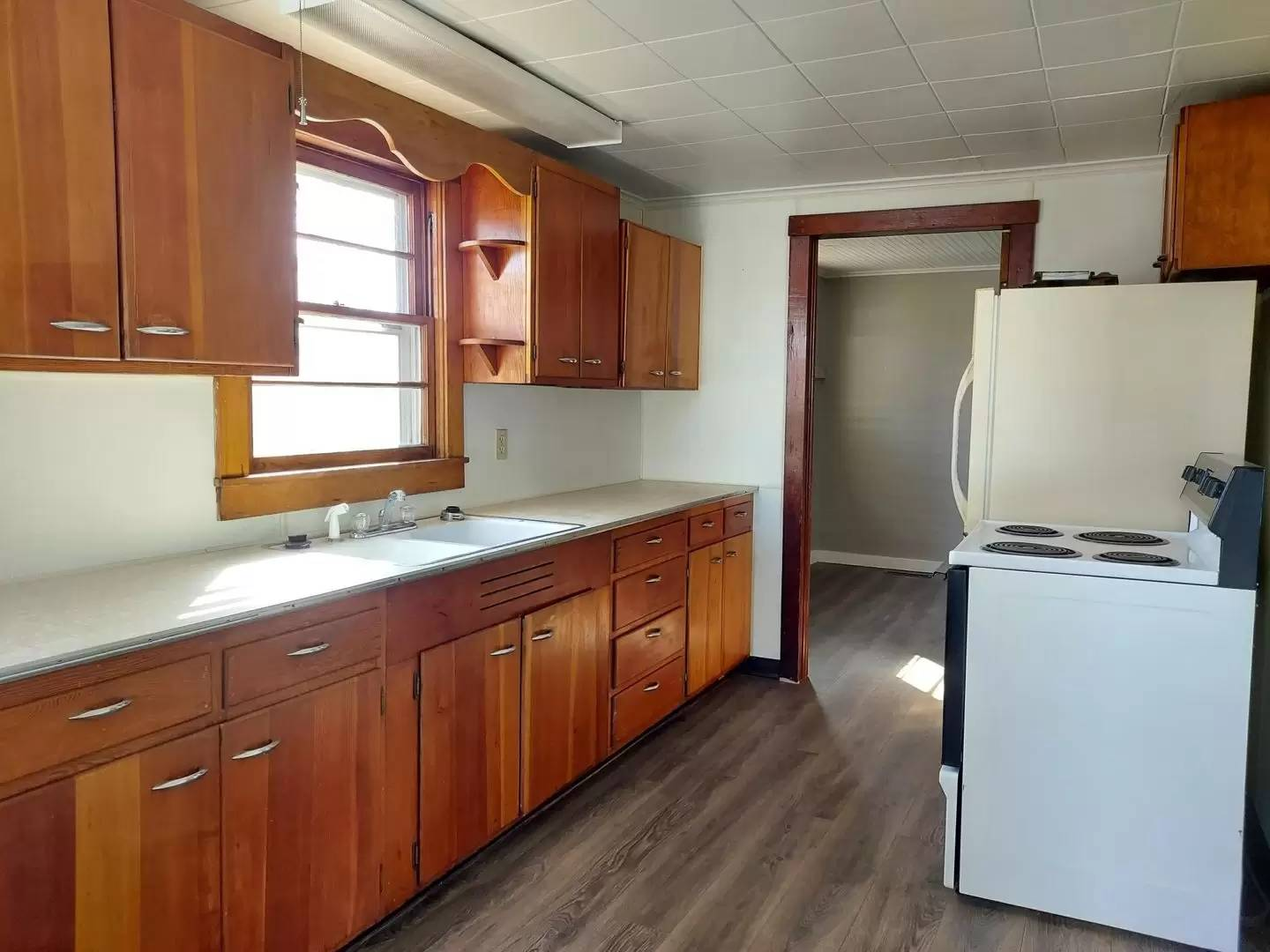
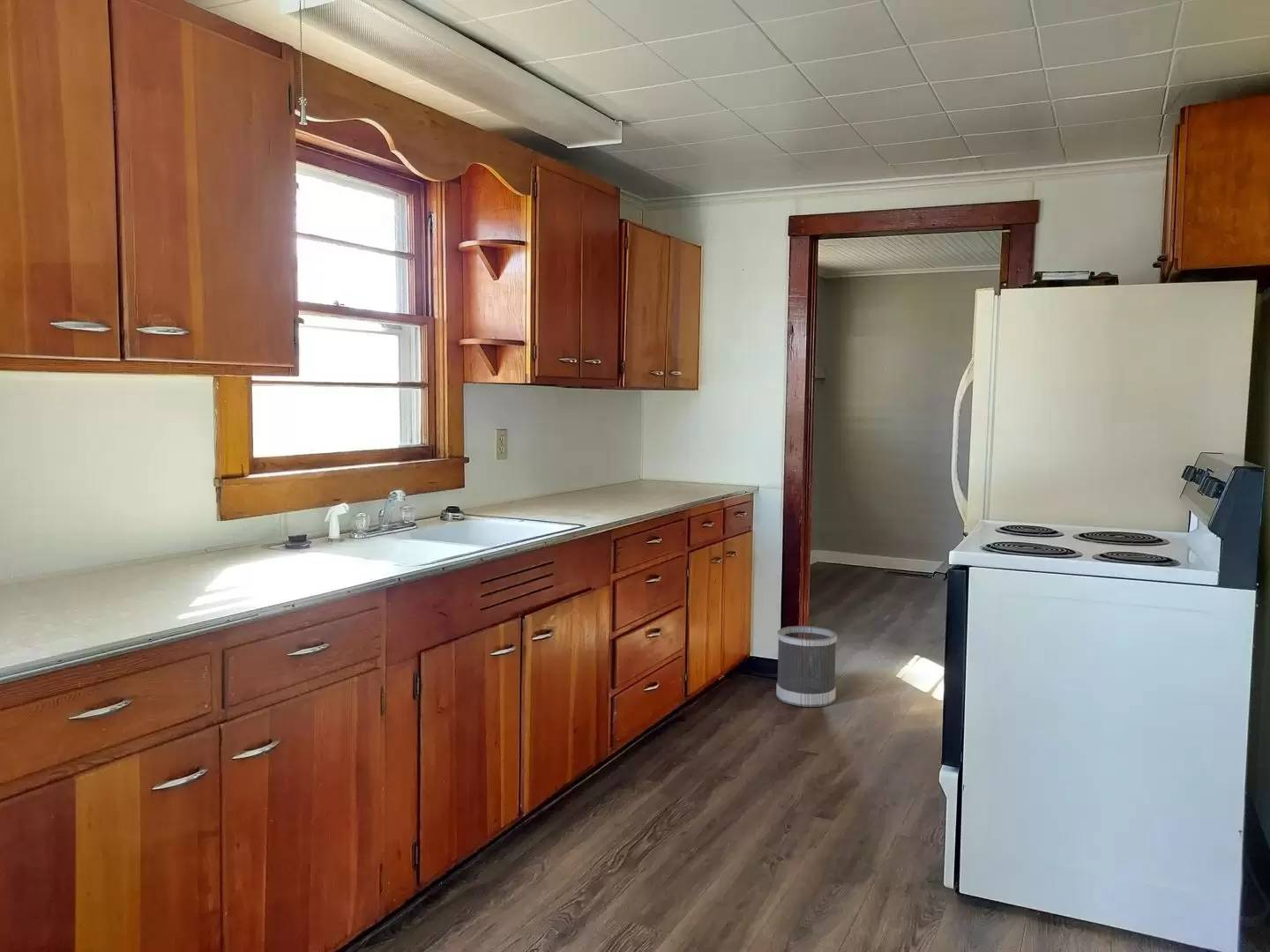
+ wastebasket [775,625,838,708]
